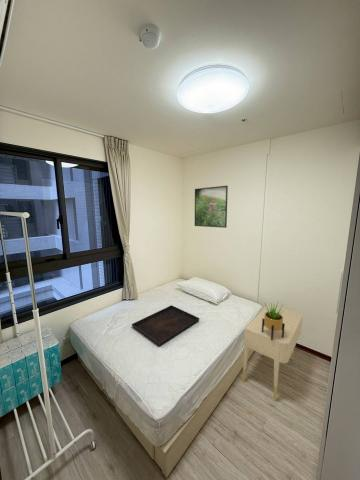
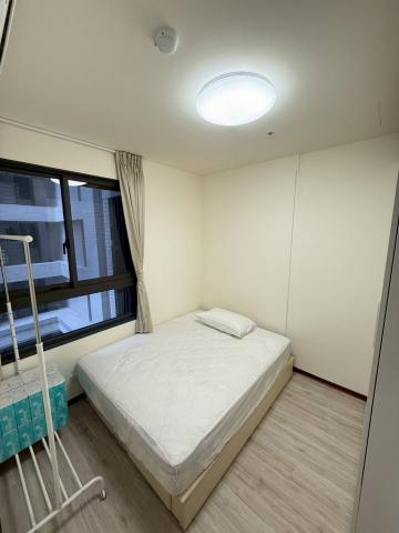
- nightstand [241,303,304,402]
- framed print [194,185,229,229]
- serving tray [131,304,200,347]
- potted plant [262,302,286,340]
